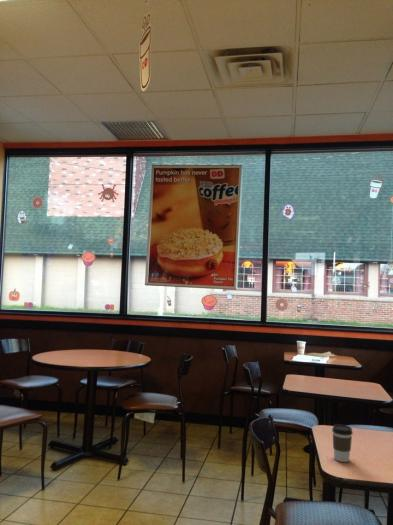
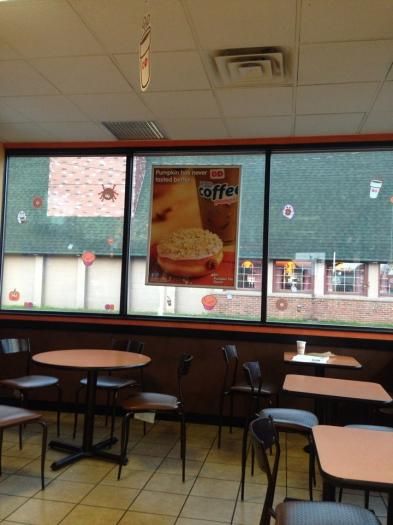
- coffee cup [331,424,354,463]
